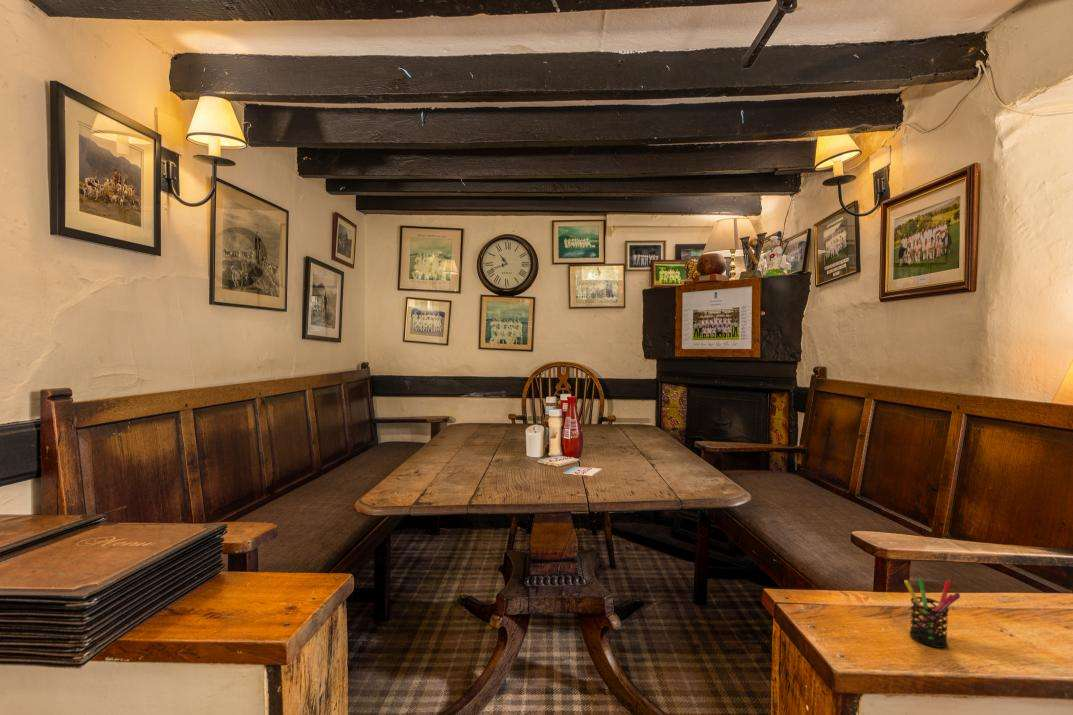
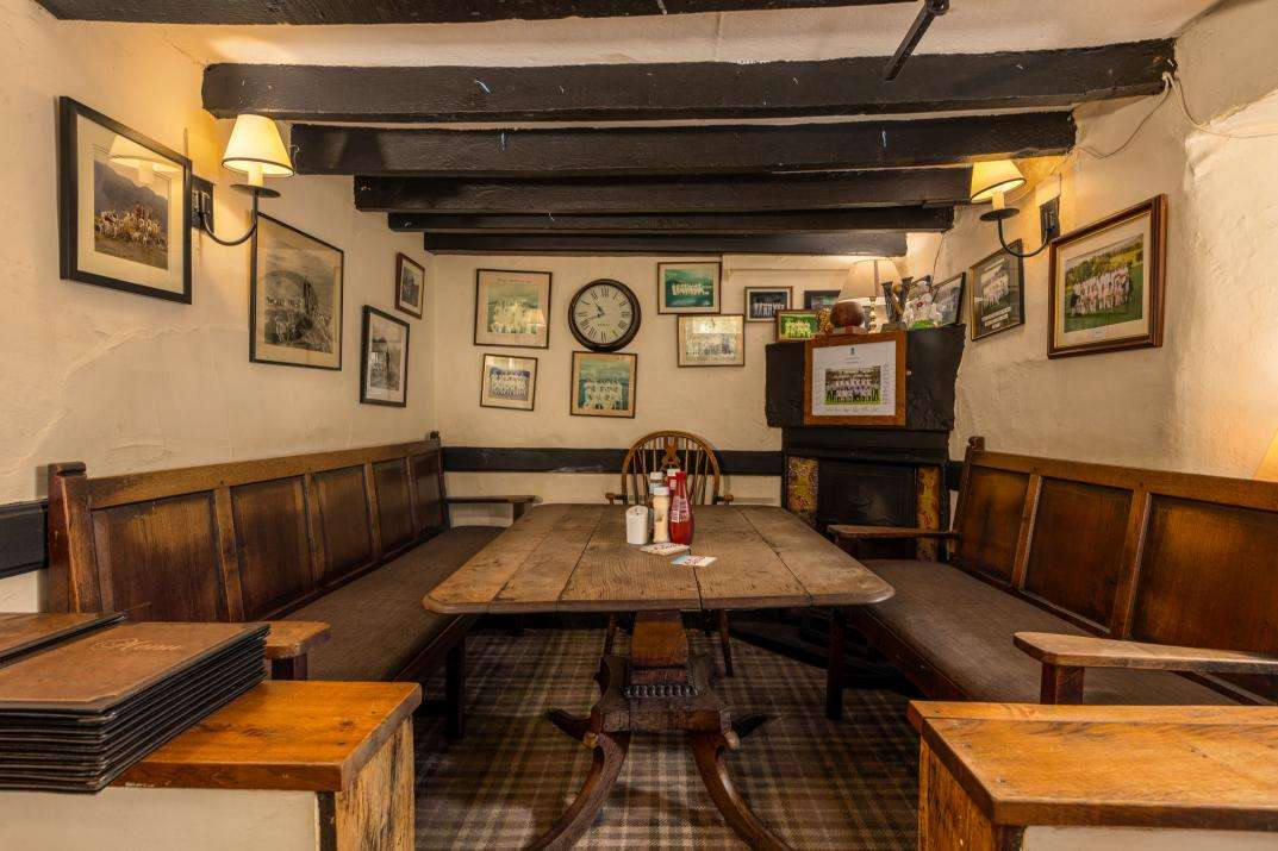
- pen holder [903,578,961,649]
